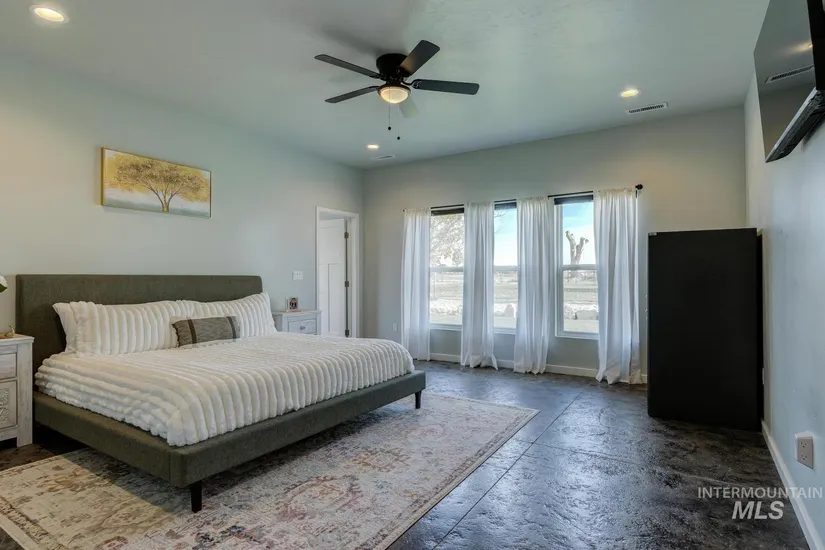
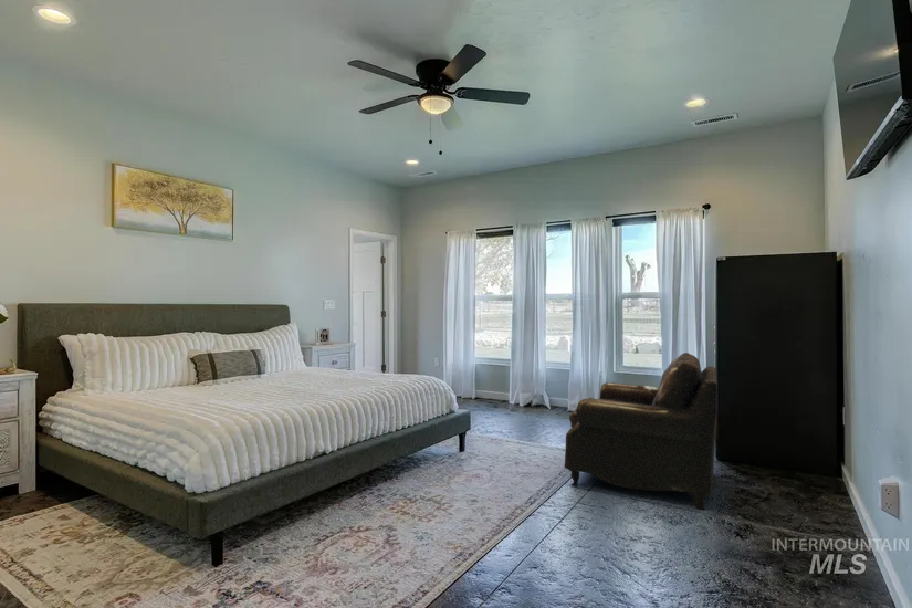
+ leather [564,352,719,511]
